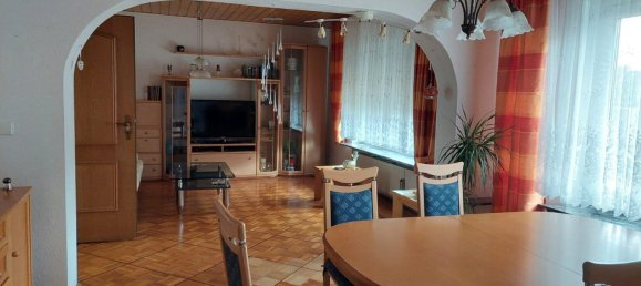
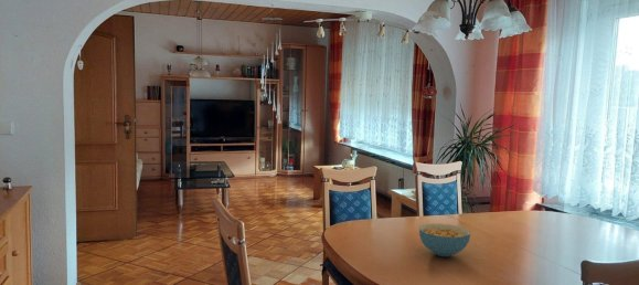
+ cereal bowl [418,223,471,257]
